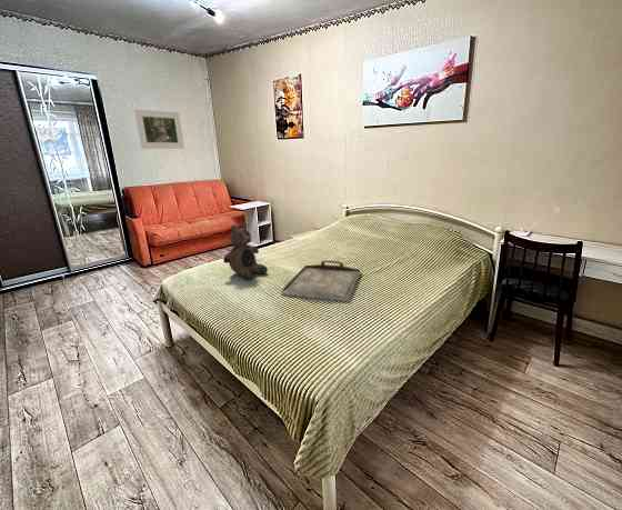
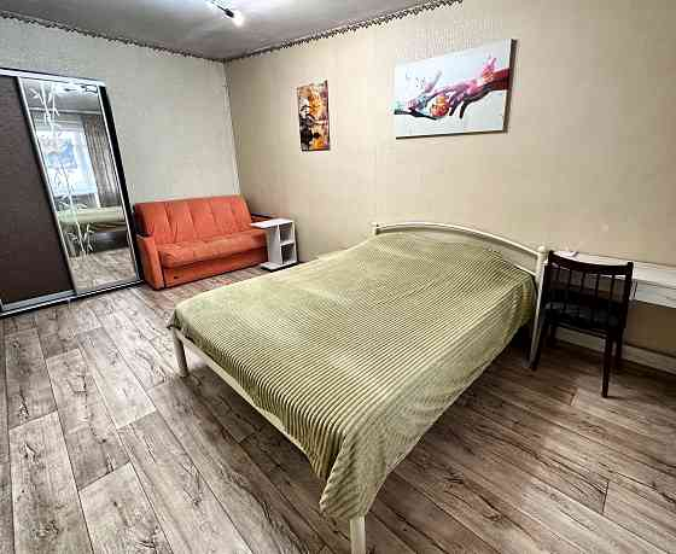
- teddy bear [222,221,269,281]
- serving tray [280,259,362,302]
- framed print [133,108,185,150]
